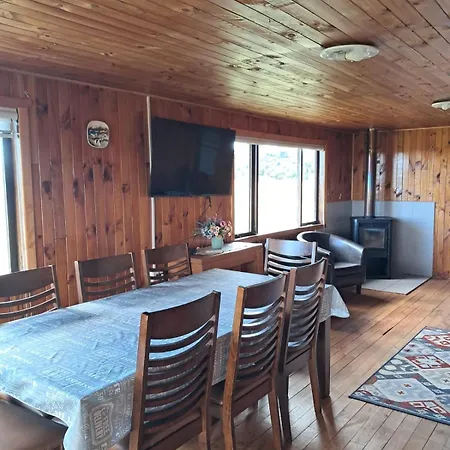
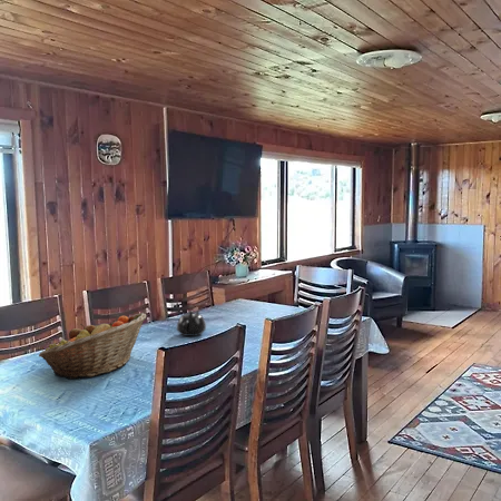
+ fruit basket [38,312,147,381]
+ teapot [176,310,207,337]
